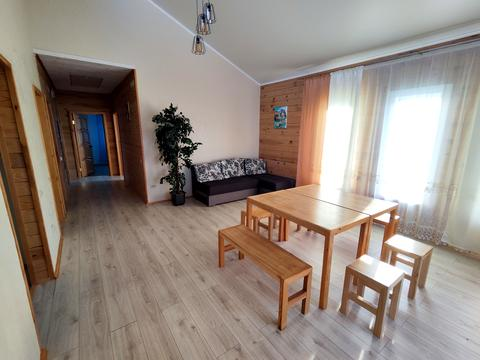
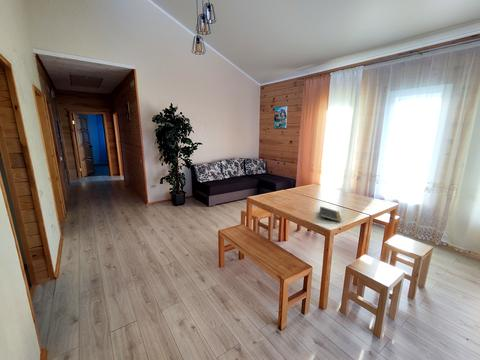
+ notepad [319,205,342,223]
